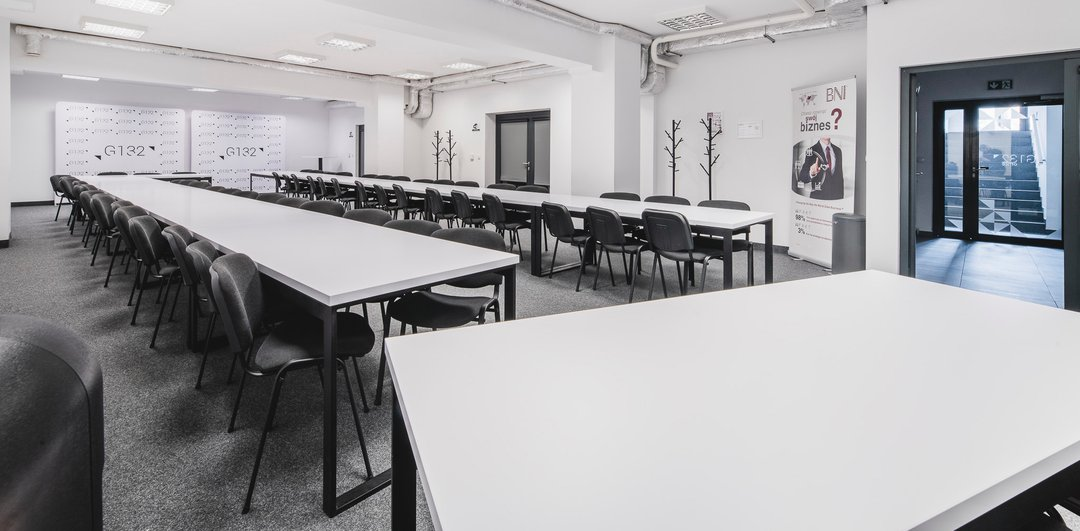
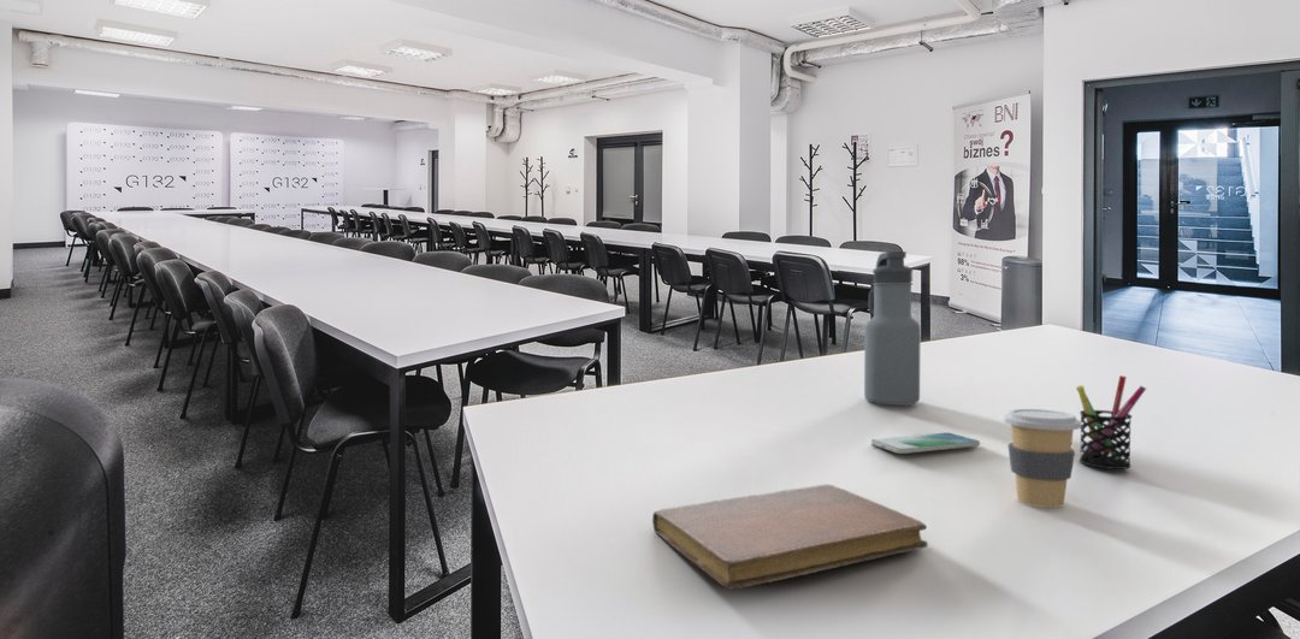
+ coffee cup [1003,408,1082,509]
+ pen holder [1075,374,1147,471]
+ notebook [651,483,928,591]
+ smartphone [870,432,981,455]
+ water bottle [863,250,922,407]
